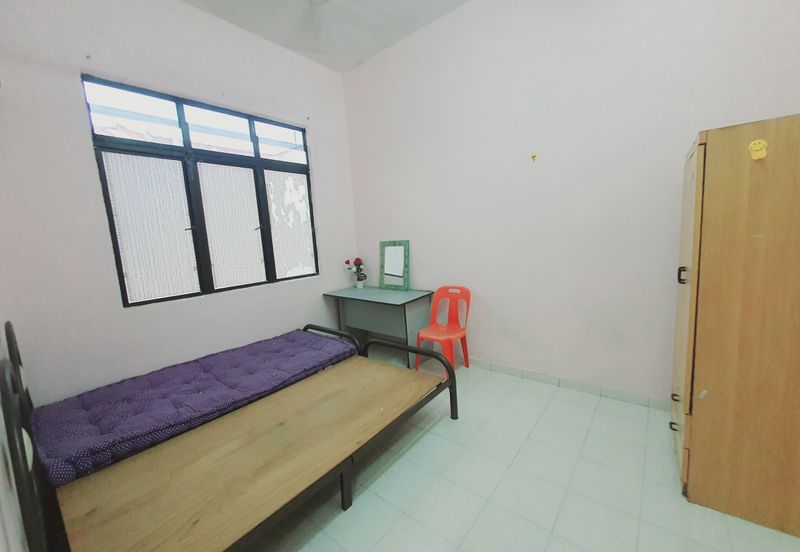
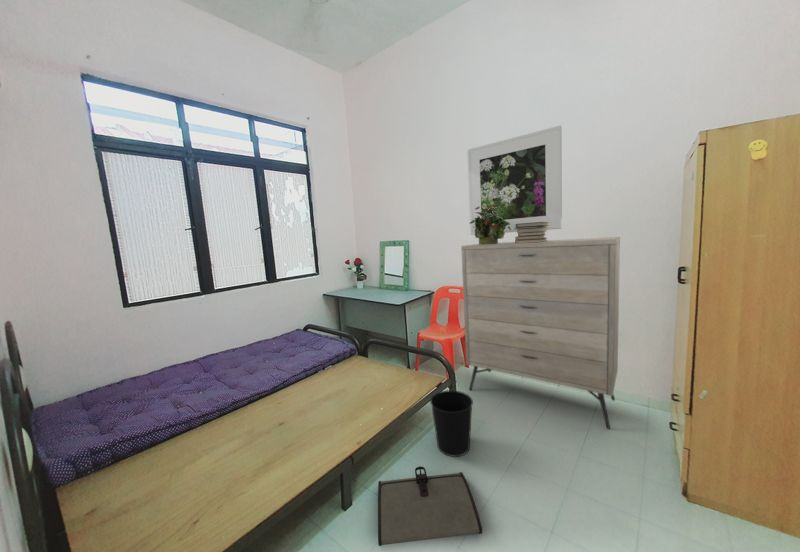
+ dresser [460,236,621,429]
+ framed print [466,124,563,236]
+ wastebasket [429,389,474,458]
+ potted plant [468,207,511,245]
+ tool roll [377,465,483,547]
+ book stack [514,222,549,244]
